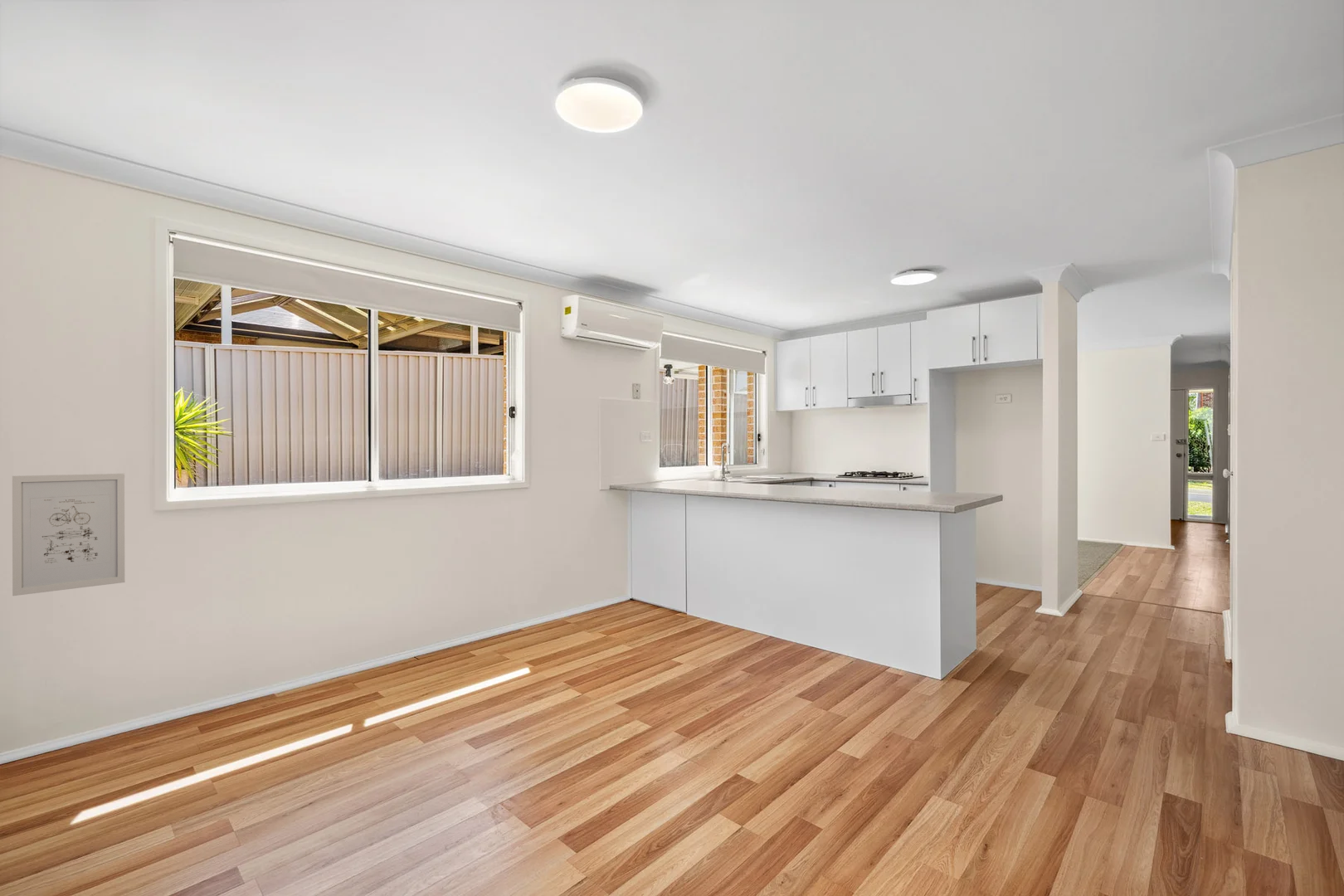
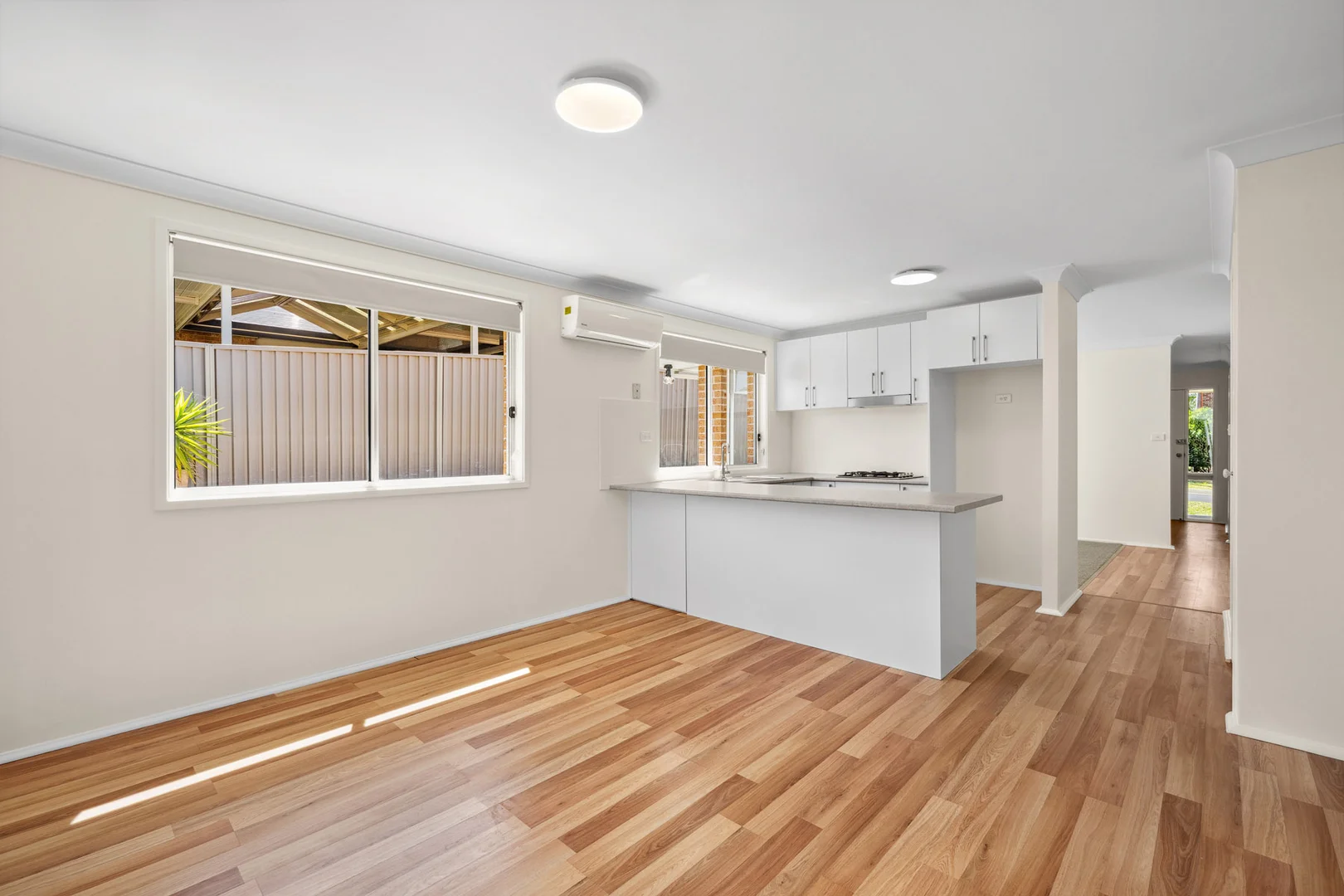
- wall art [12,473,126,597]
